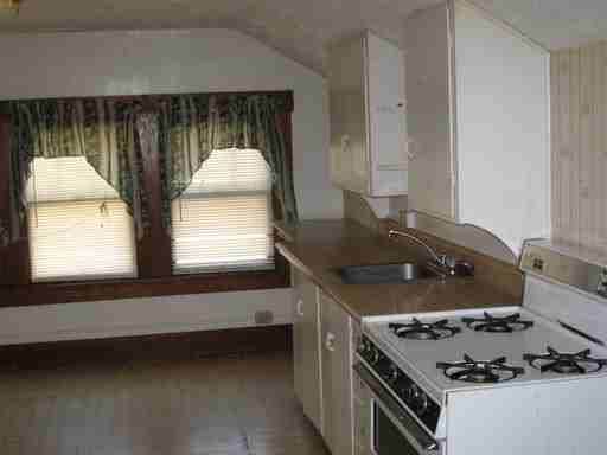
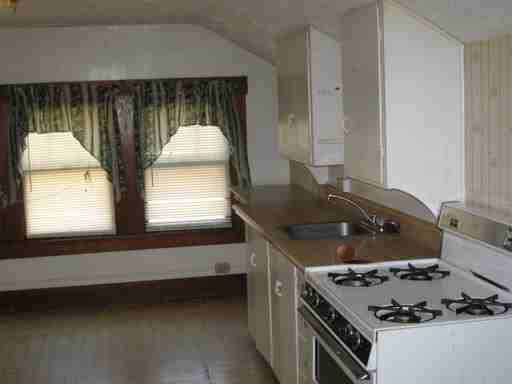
+ apple [336,244,356,263]
